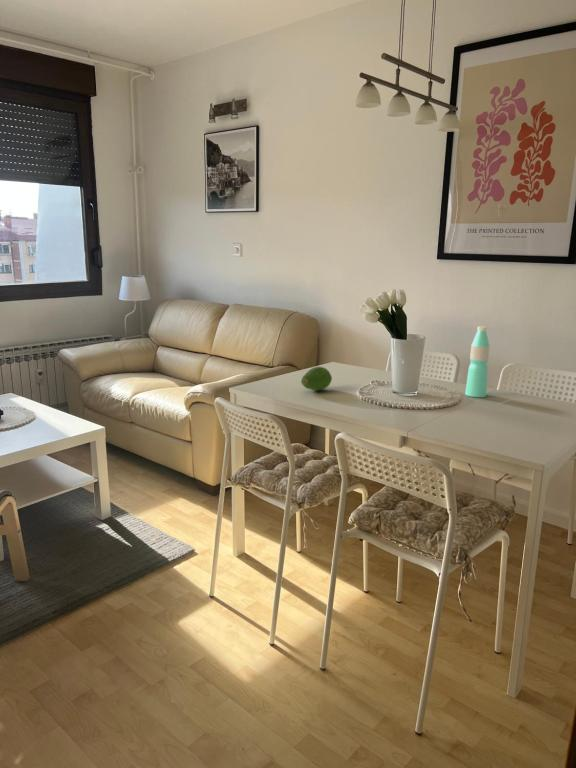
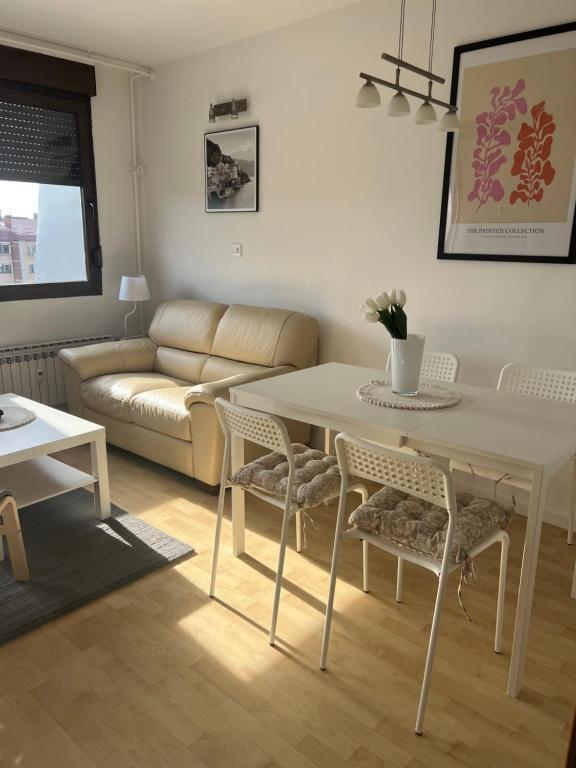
- fruit [300,366,333,392]
- water bottle [464,325,490,398]
